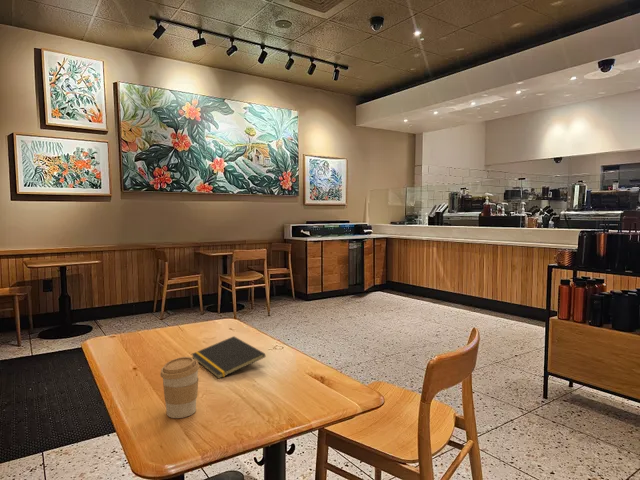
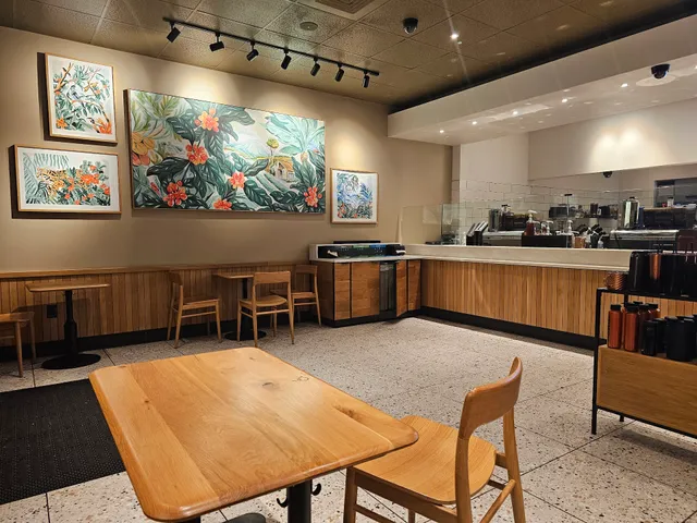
- coffee cup [159,356,200,419]
- notepad [191,335,266,380]
